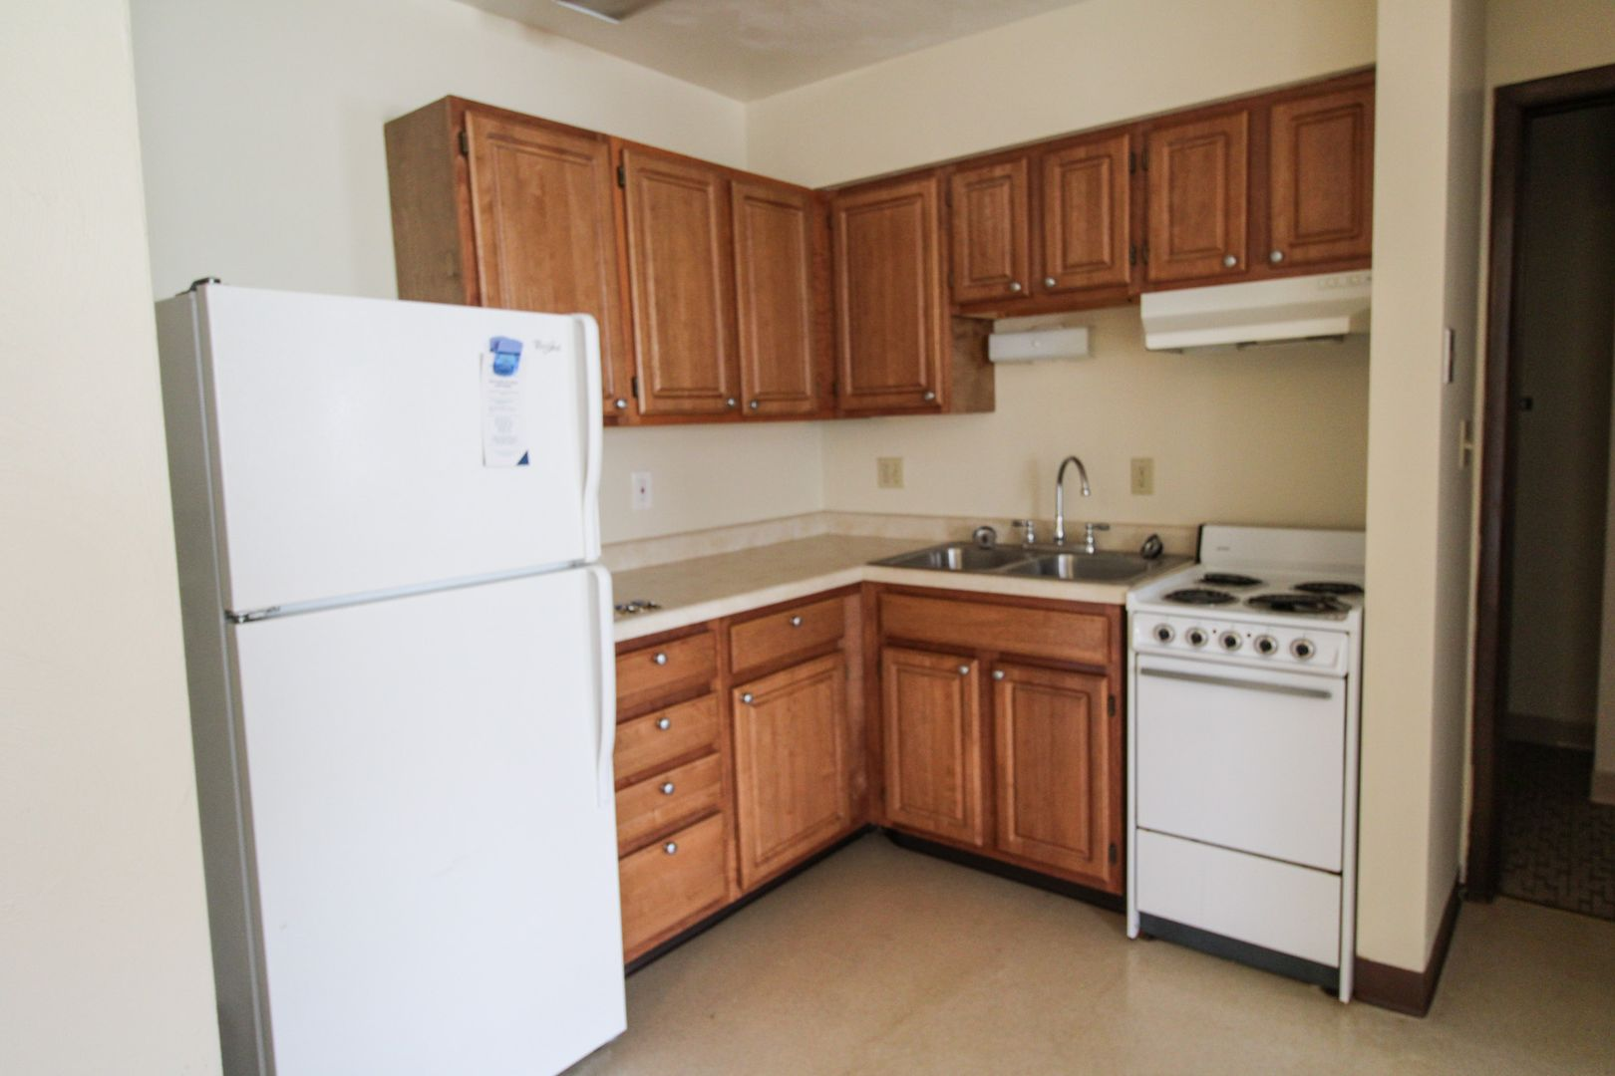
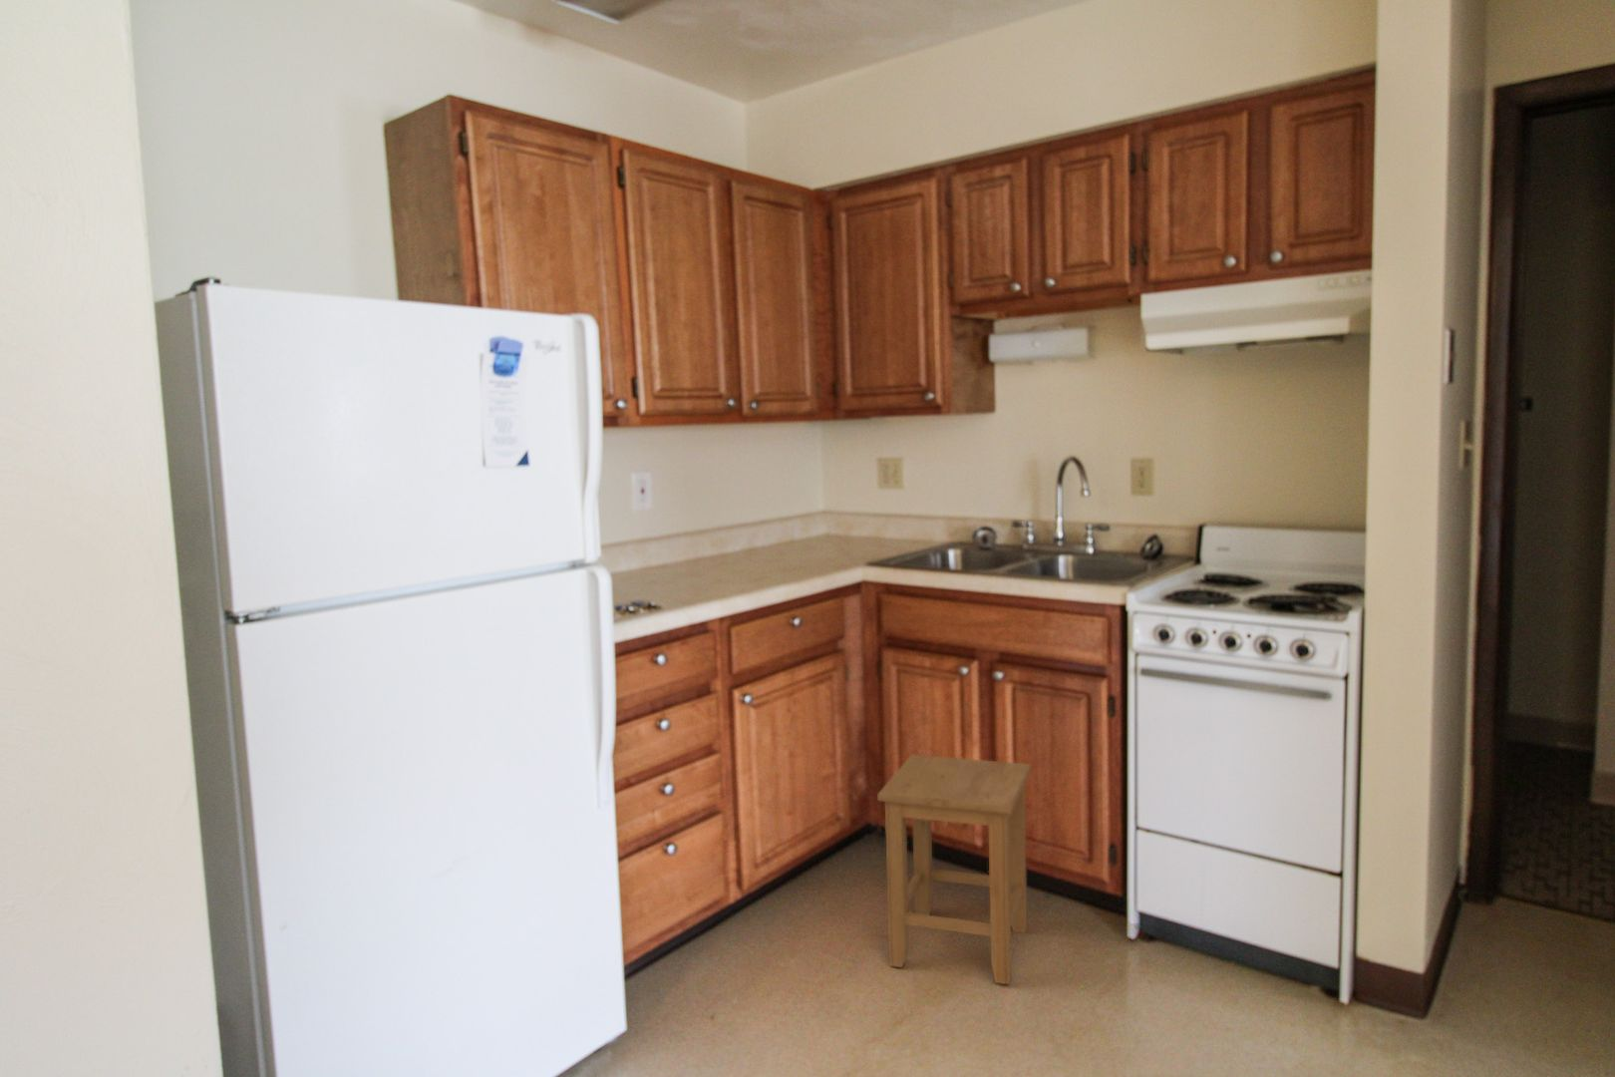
+ stool [876,754,1032,986]
